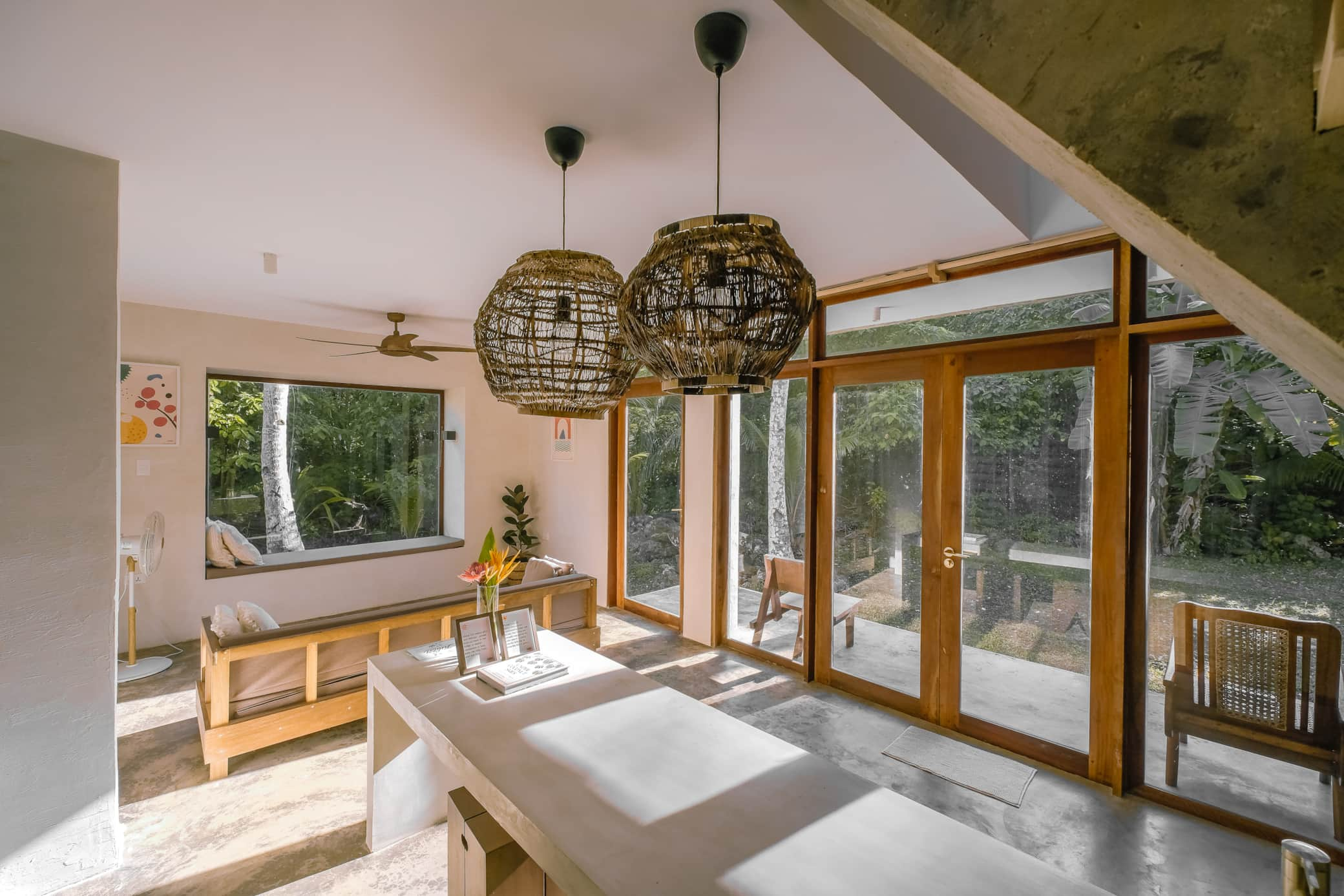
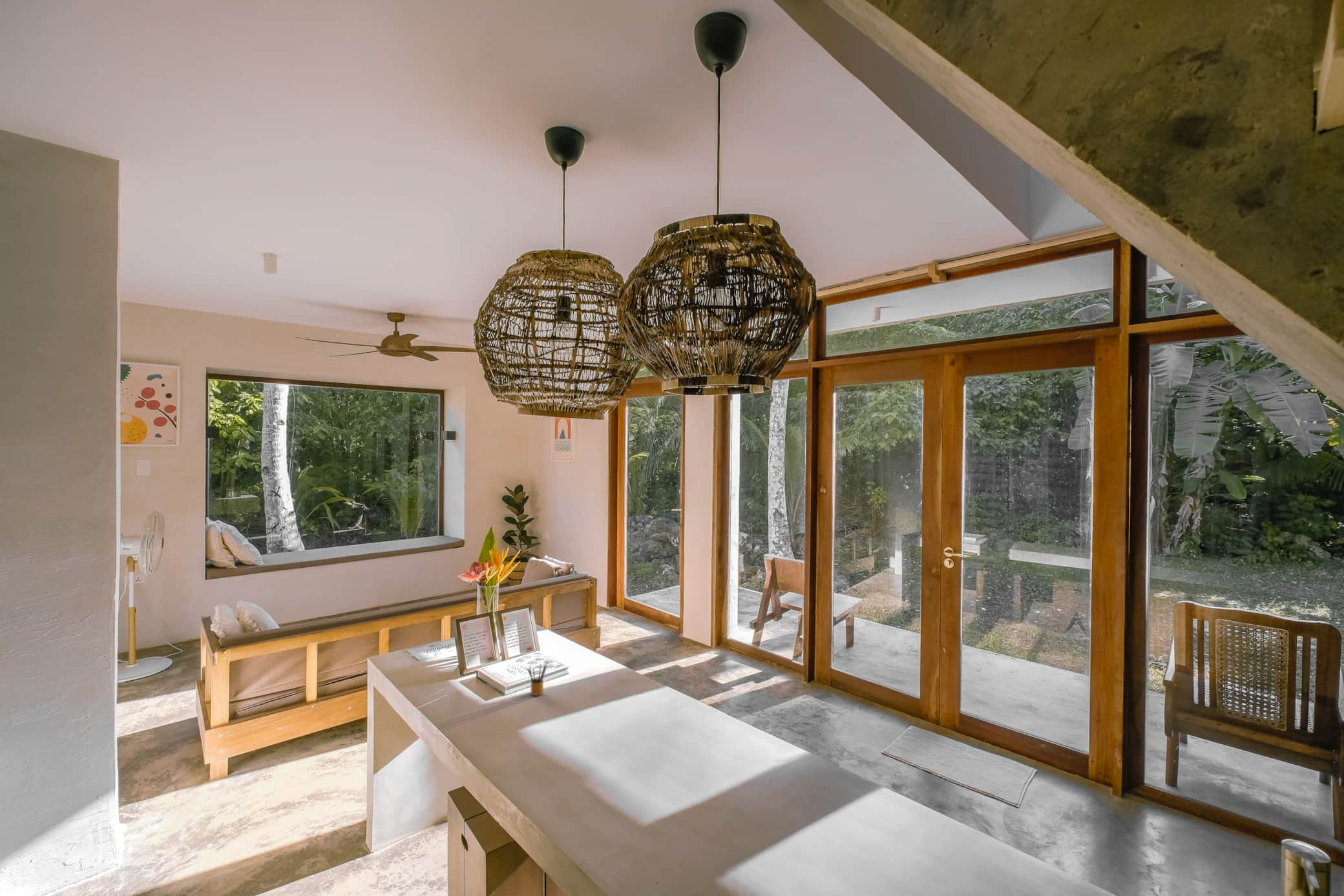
+ pencil box [527,661,549,696]
